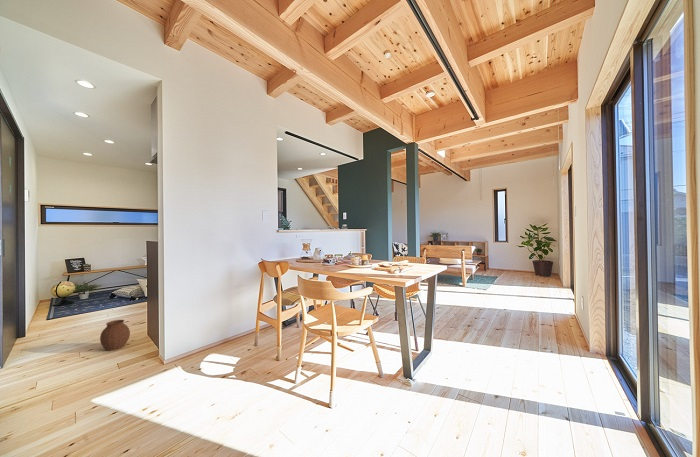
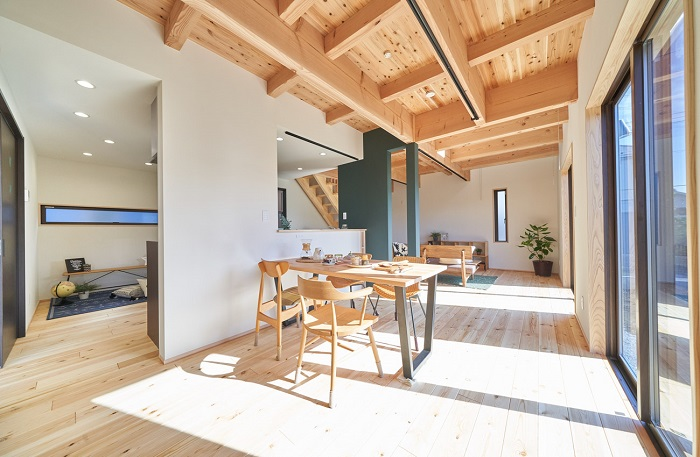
- vase [99,319,131,352]
